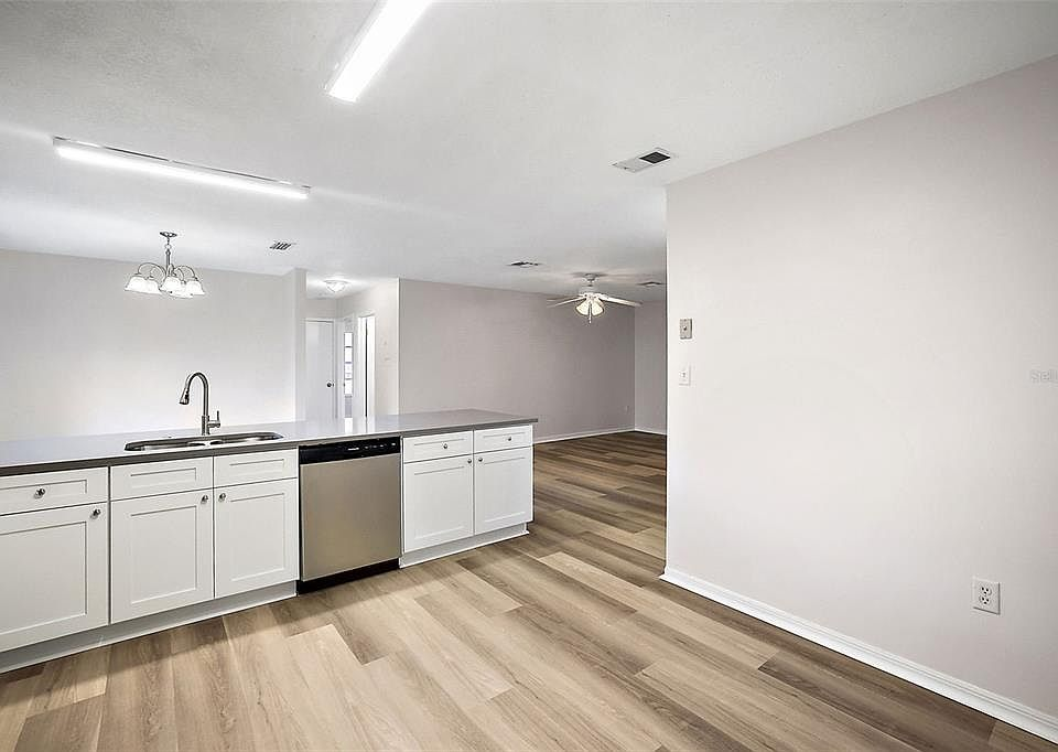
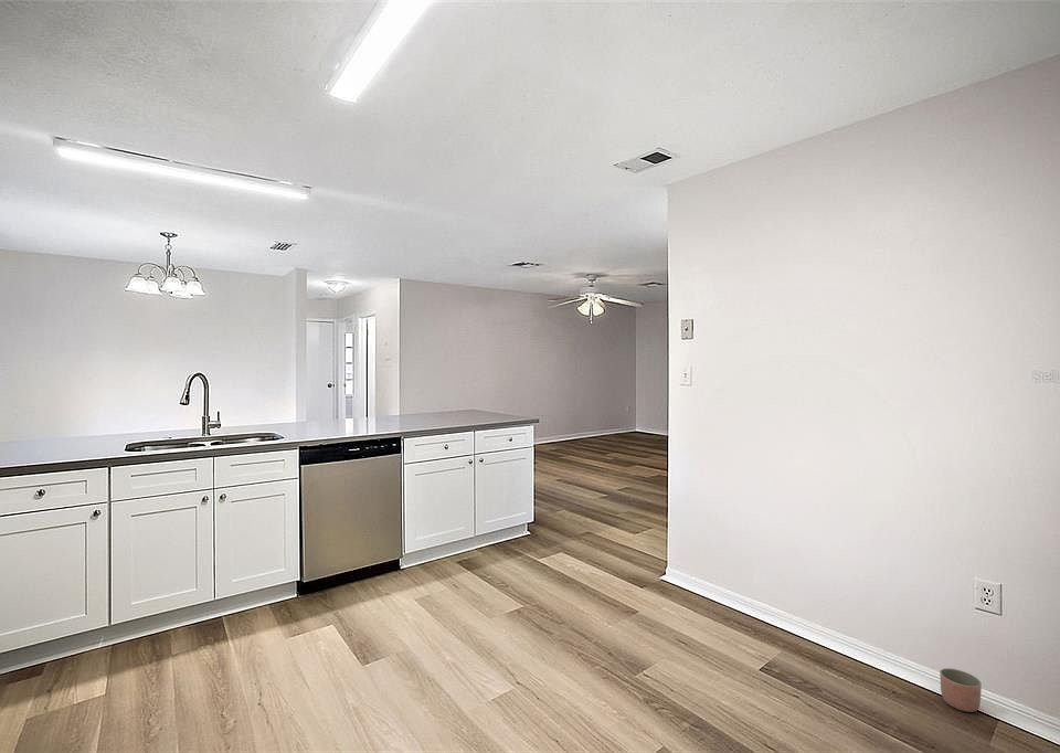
+ planter [939,667,983,713]
